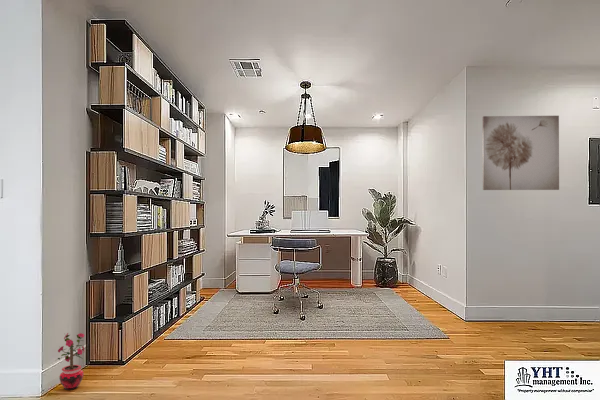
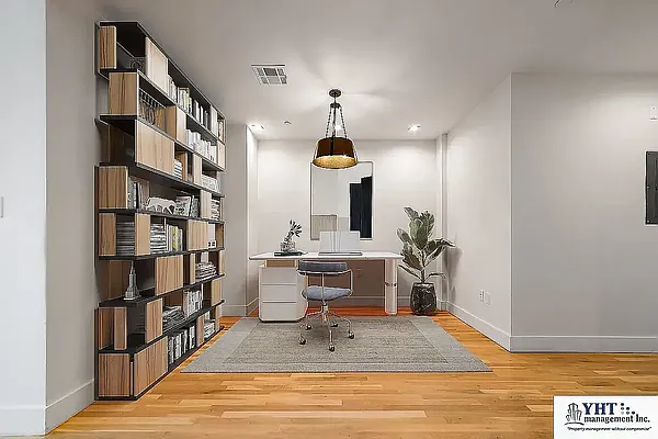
- potted plant [54,332,85,391]
- wall art [482,115,560,191]
